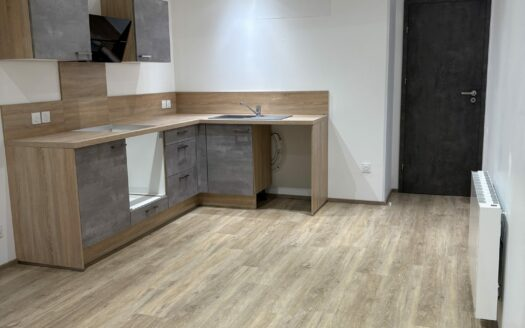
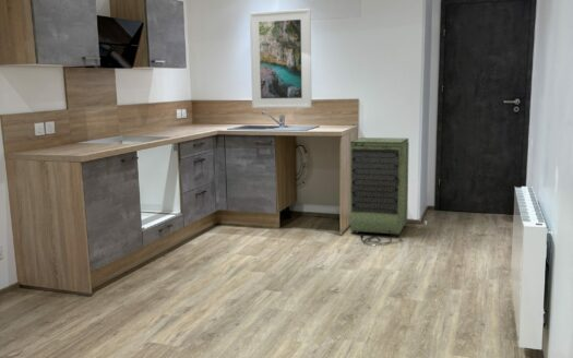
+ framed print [249,8,313,109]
+ storage cabinet [349,136,410,246]
